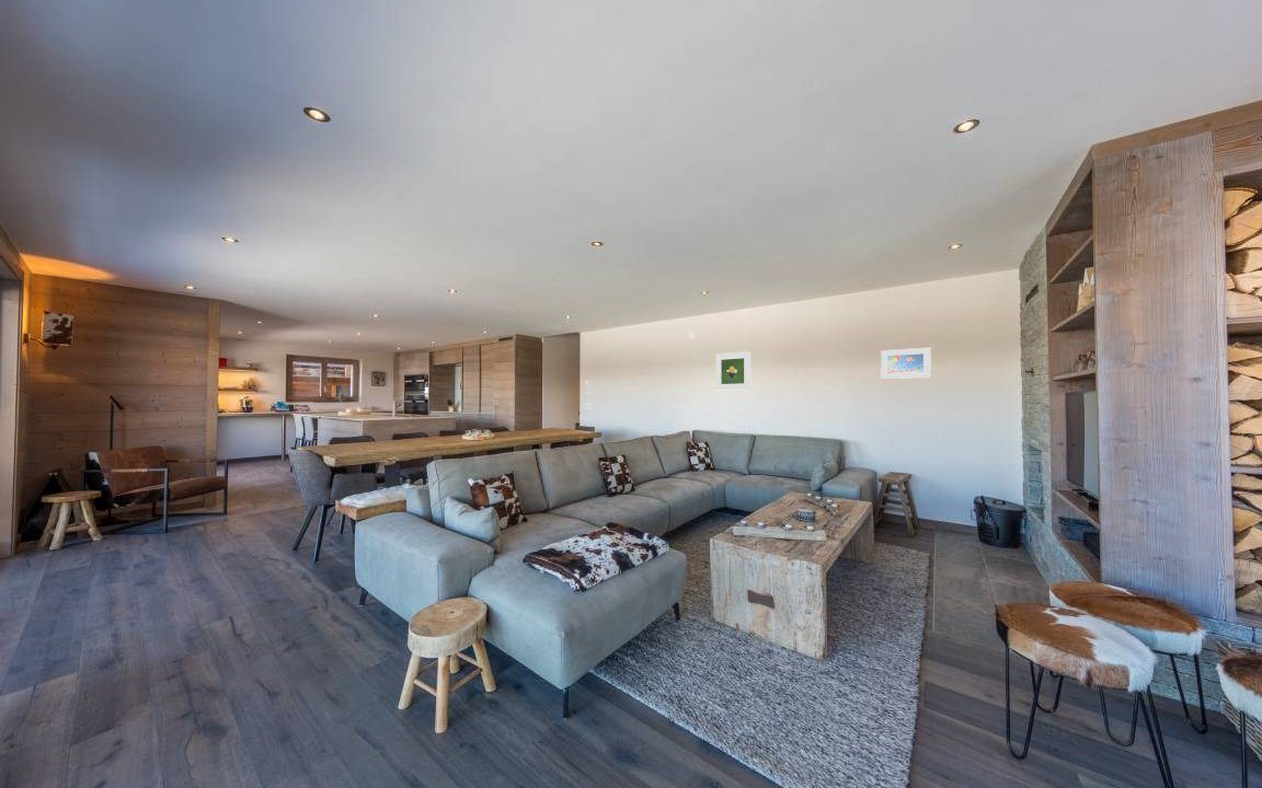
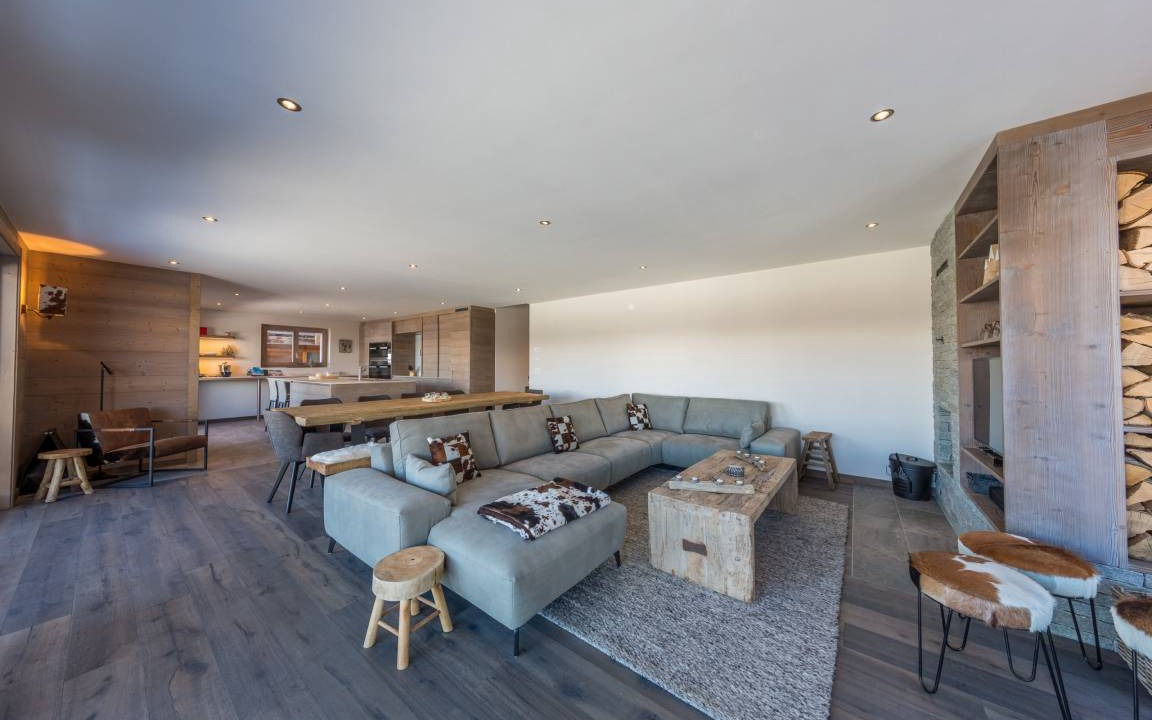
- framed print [880,347,932,380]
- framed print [714,350,752,391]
